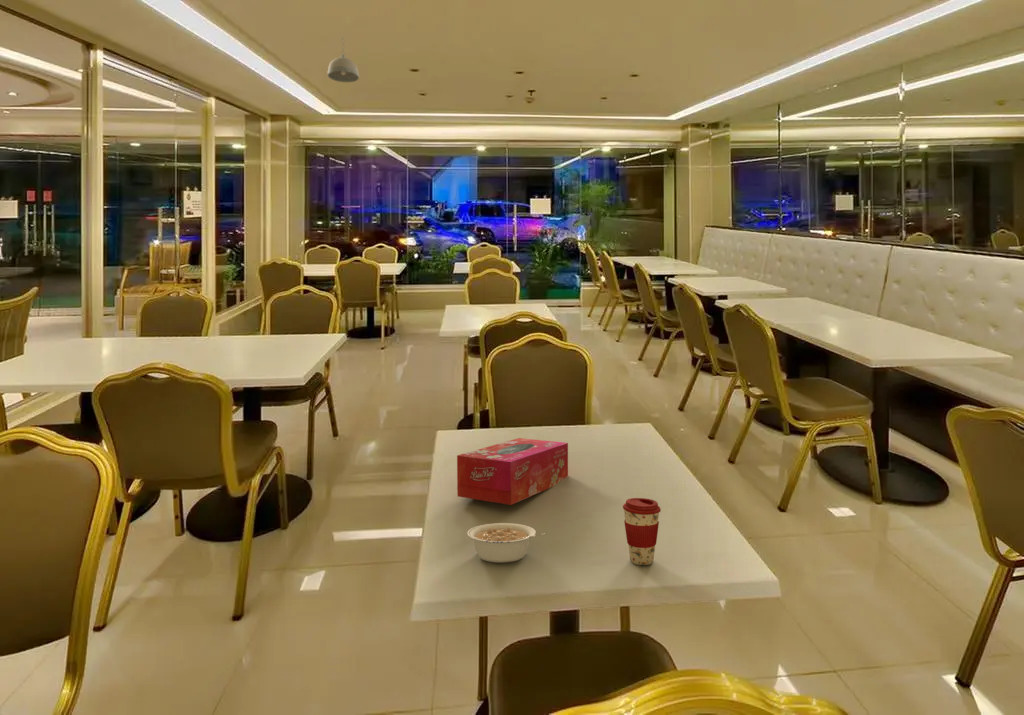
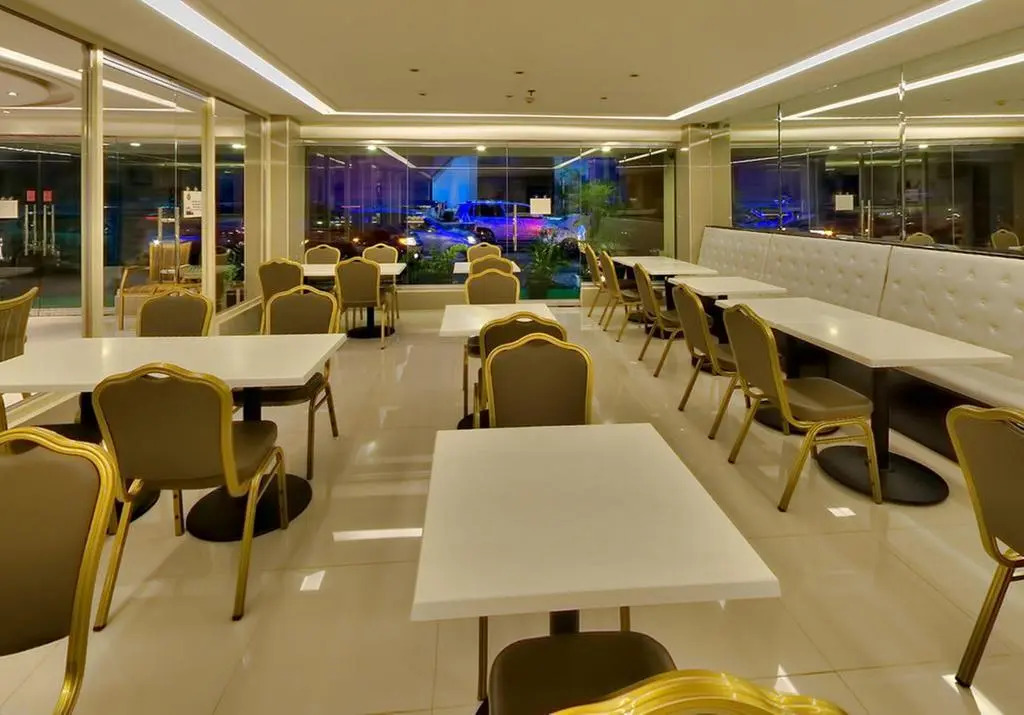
- legume [466,522,543,563]
- pendant light [327,38,360,83]
- tissue box [456,437,569,506]
- coffee cup [622,497,662,566]
